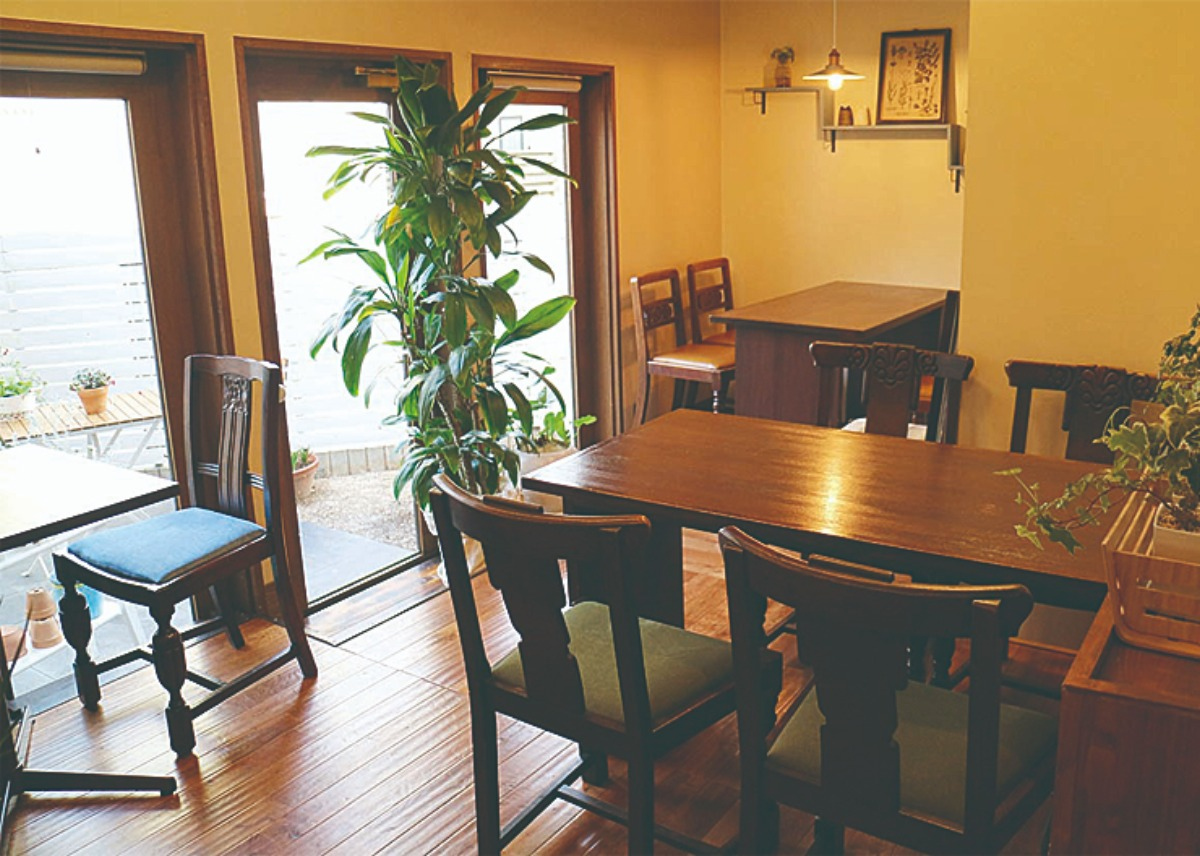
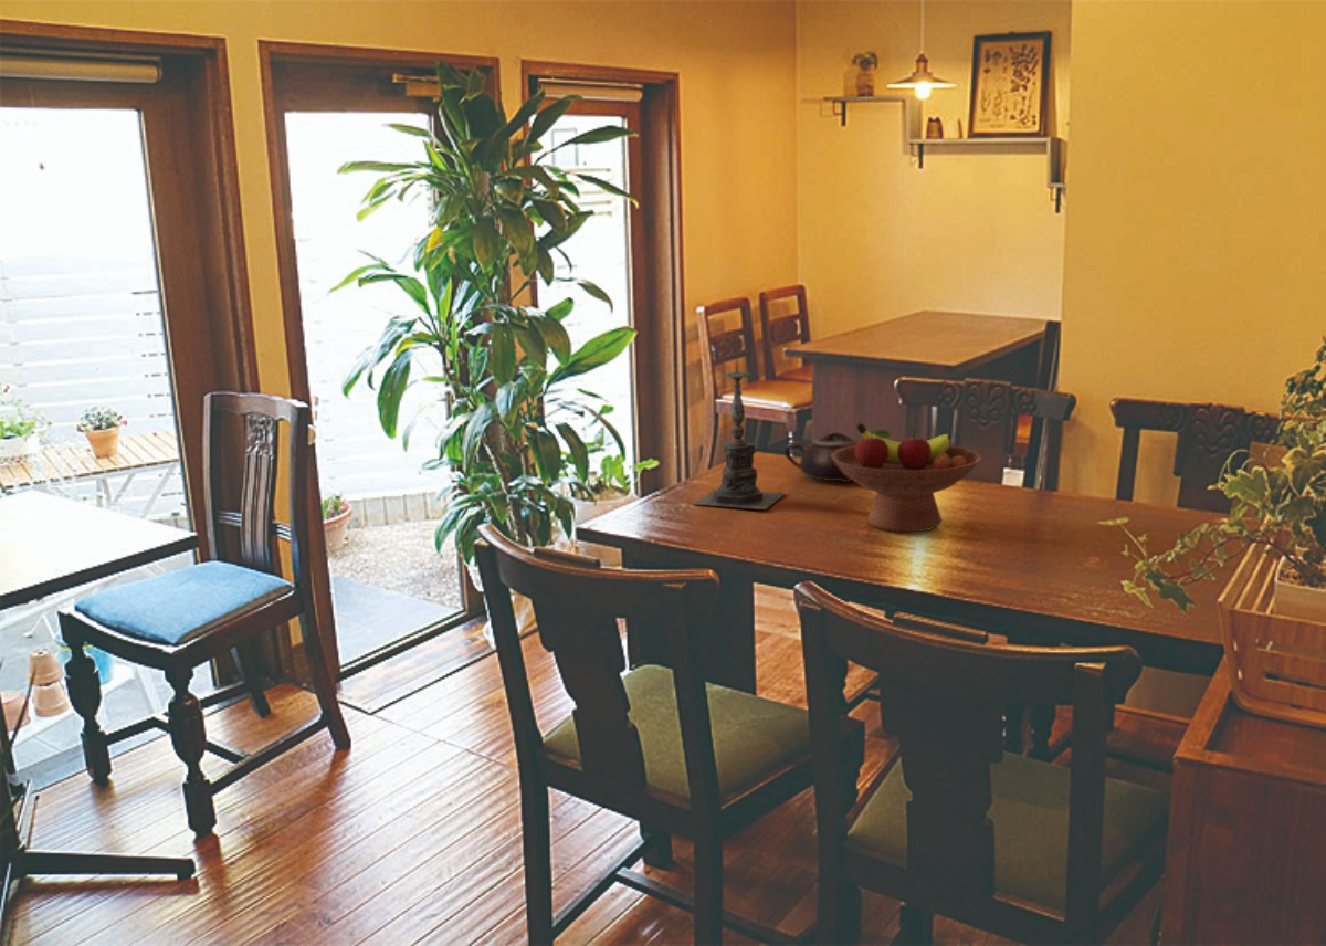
+ candle holder [693,350,787,511]
+ fruit bowl [831,422,982,533]
+ teapot [783,431,861,483]
